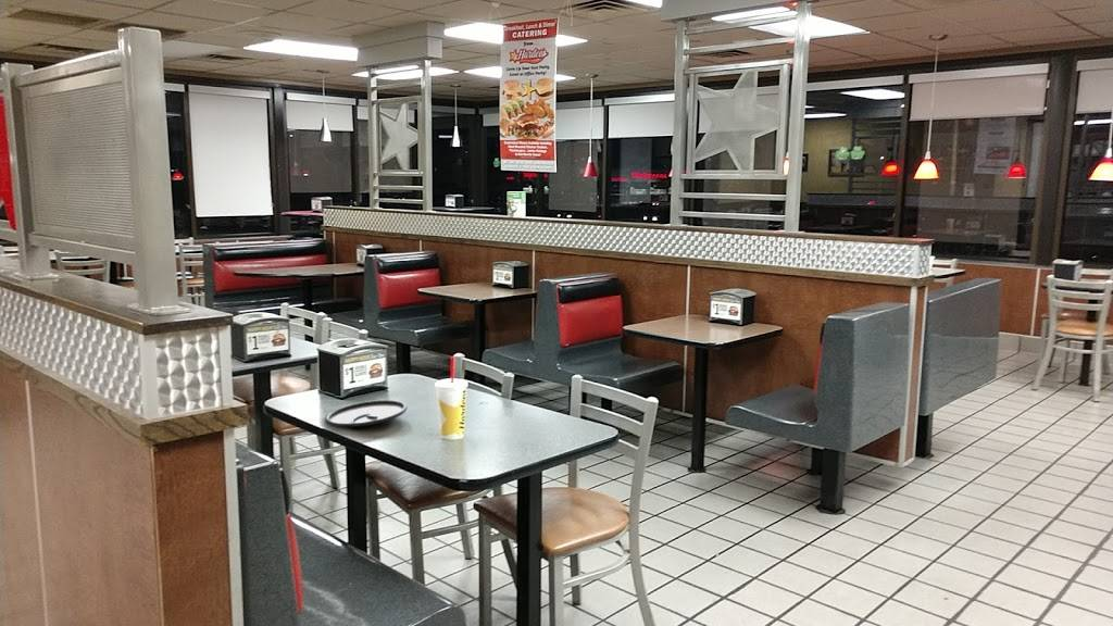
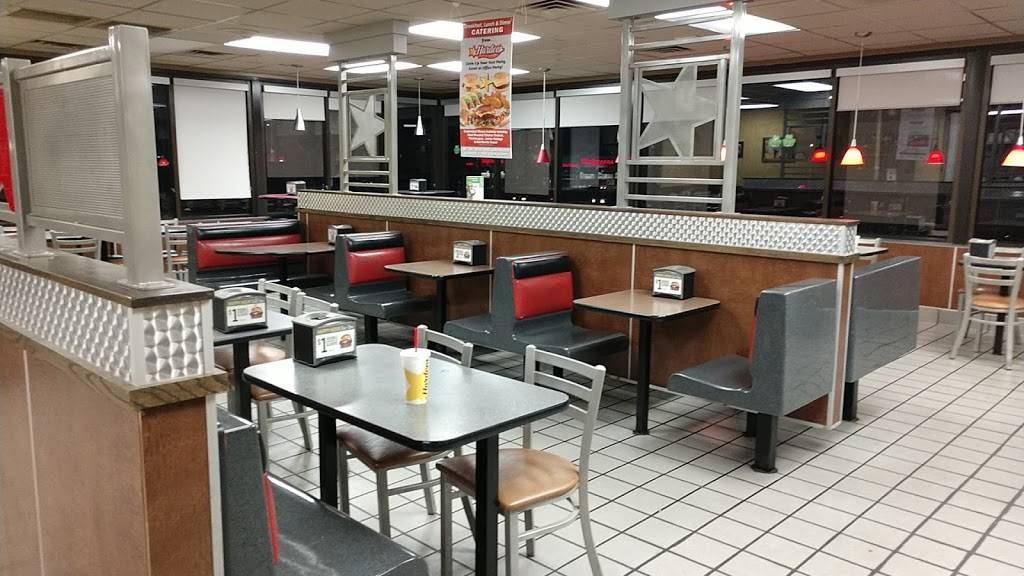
- plate [324,399,408,429]
